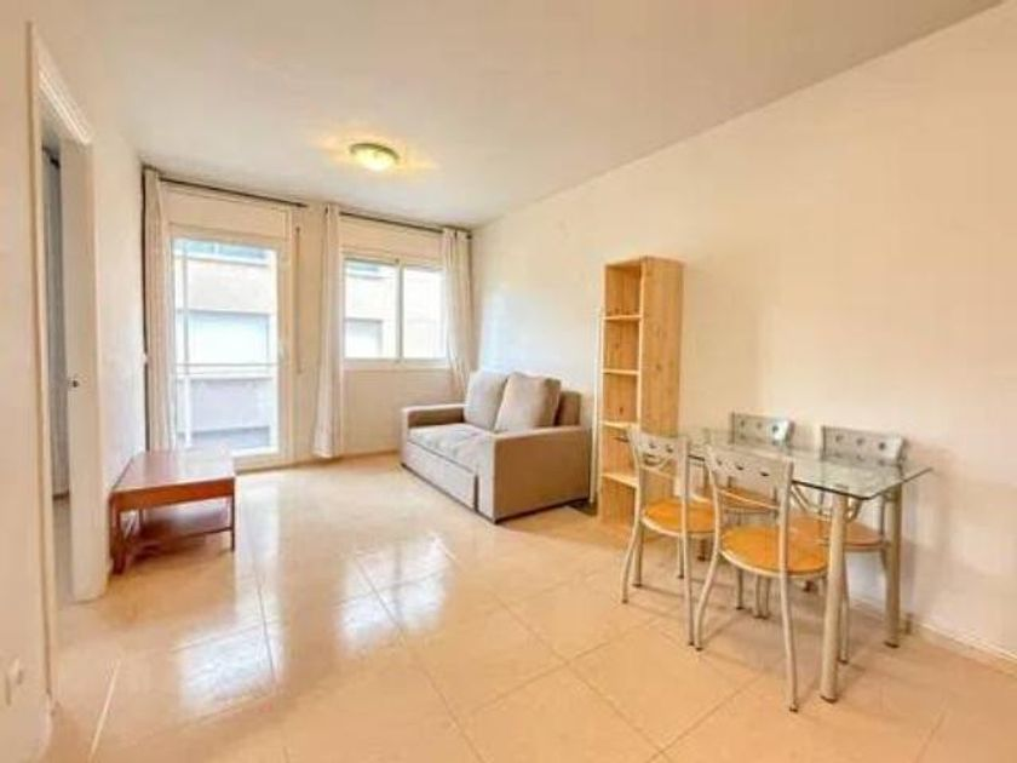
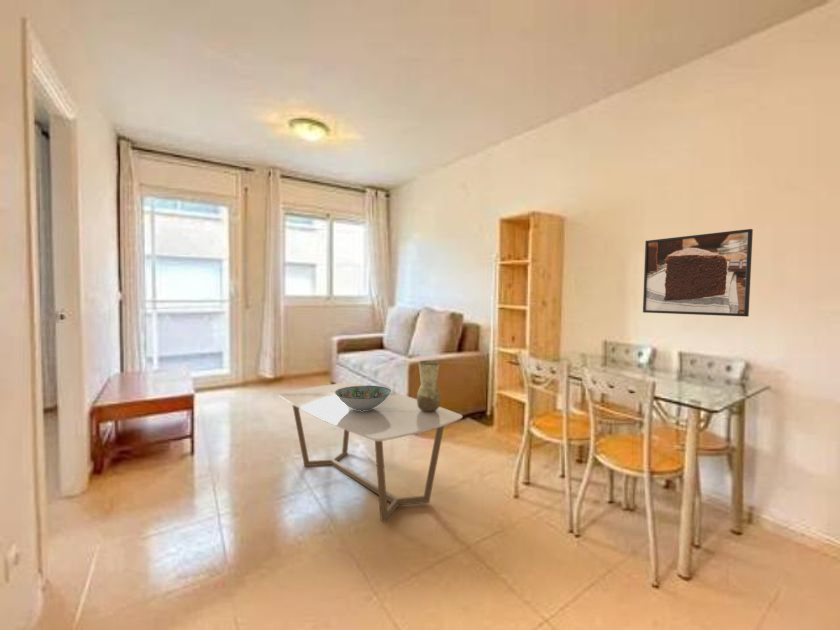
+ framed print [642,228,754,318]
+ coffee table [277,382,463,523]
+ decorative bowl [335,385,392,411]
+ vase [416,360,441,412]
